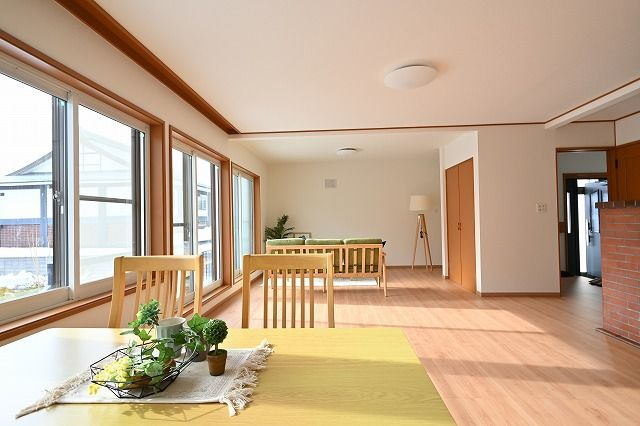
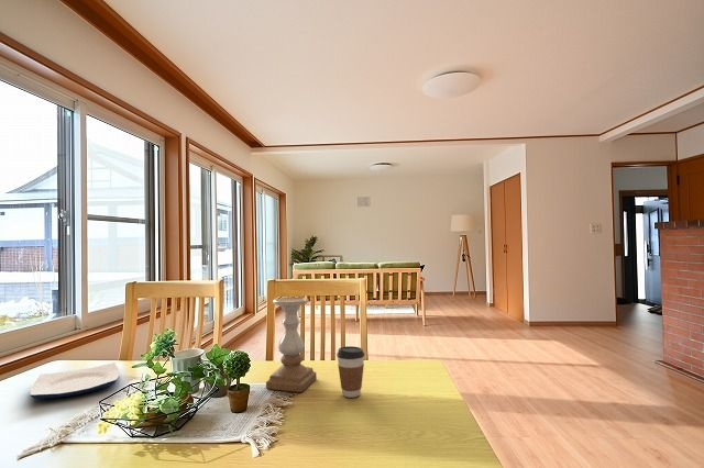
+ plate [29,361,120,400]
+ candle holder [265,296,318,393]
+ coffee cup [336,345,365,399]
